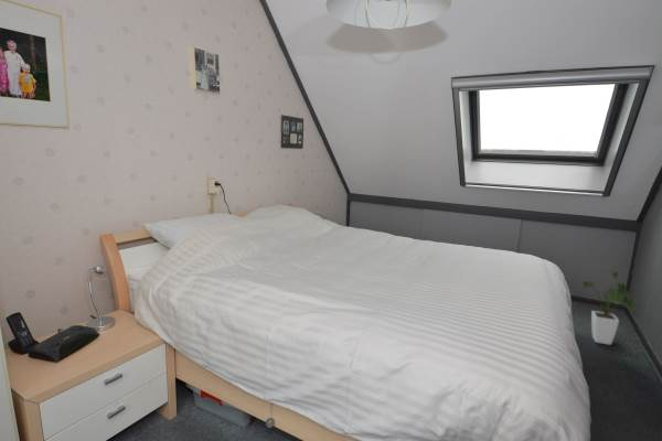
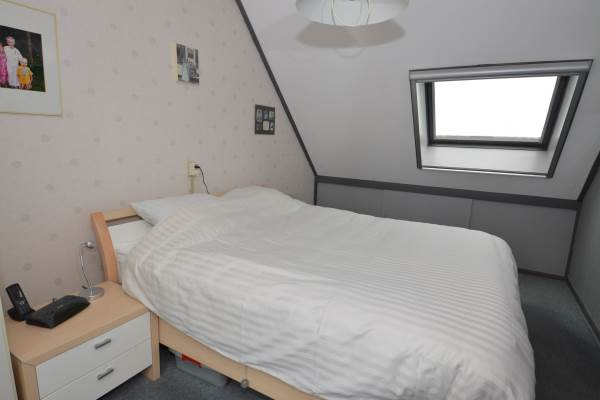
- house plant [578,270,636,346]
